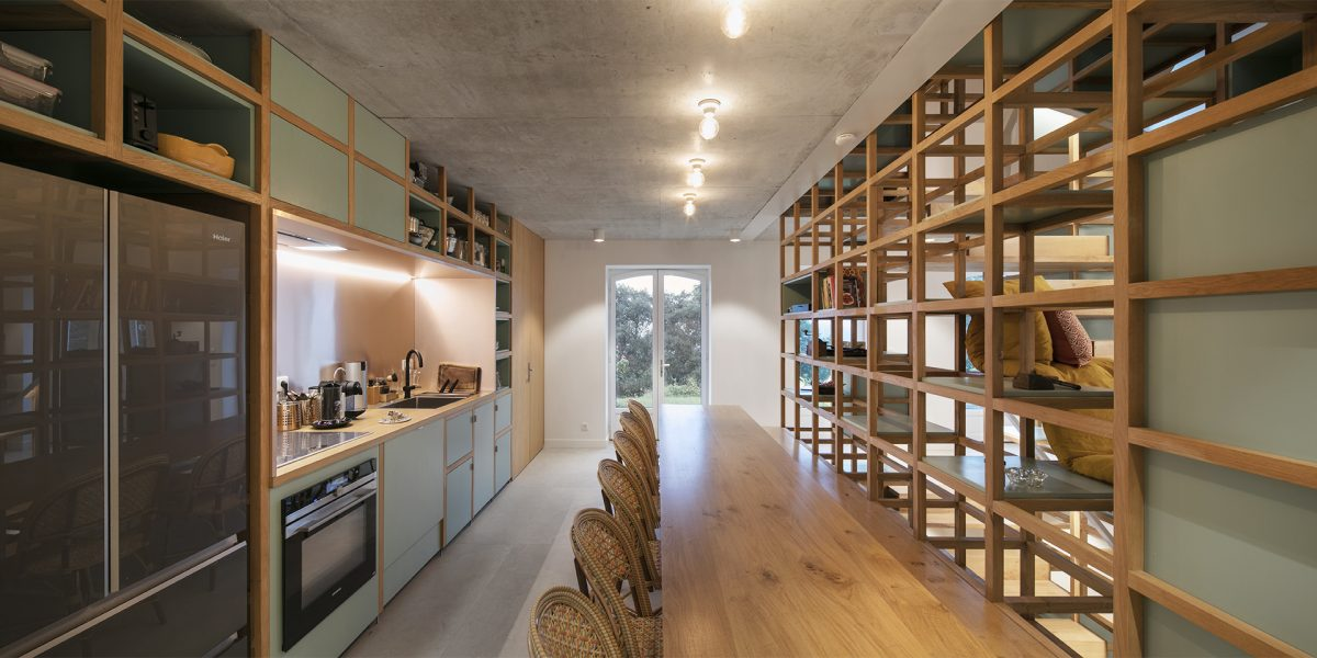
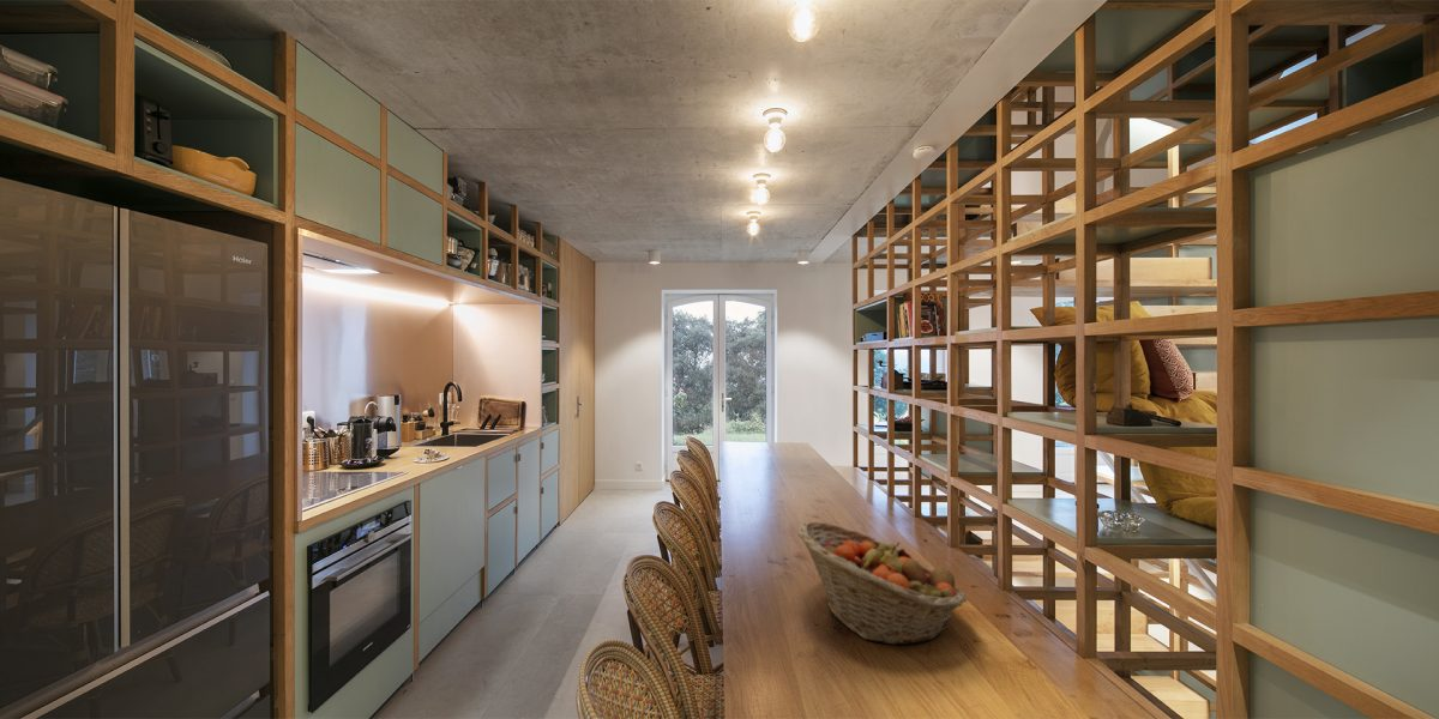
+ fruit basket [797,520,968,646]
